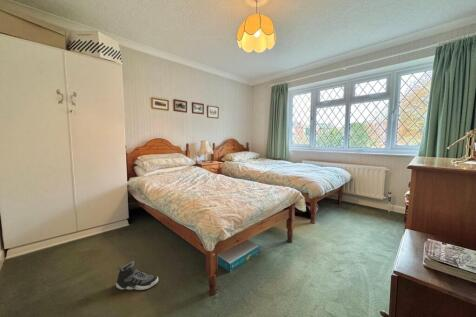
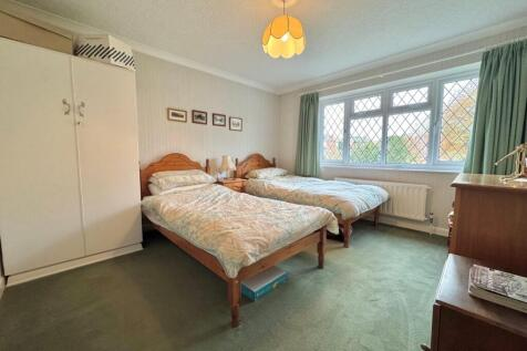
- sneaker [115,260,159,291]
